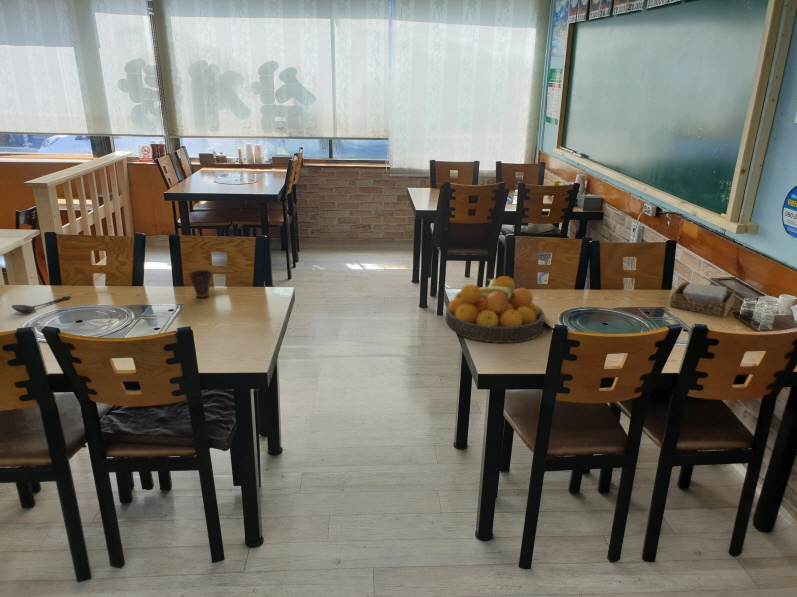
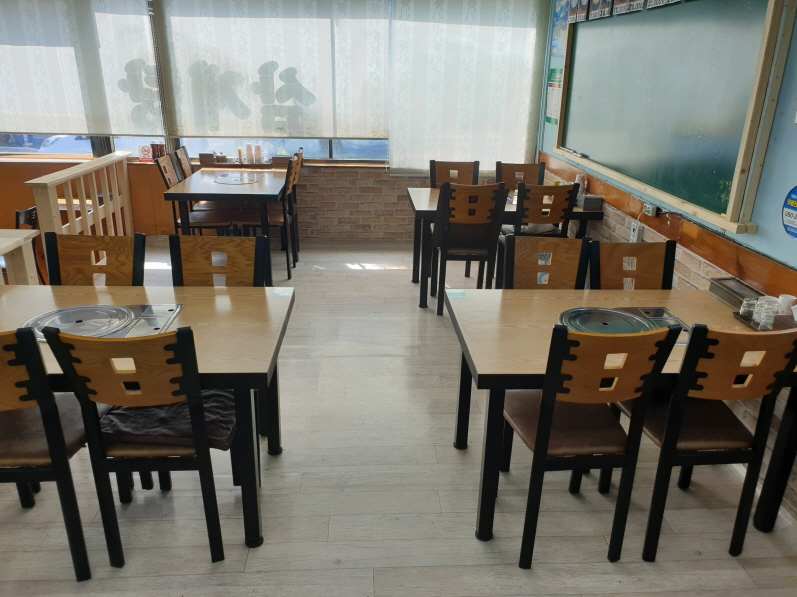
- fruit bowl [445,275,546,344]
- spoon [10,295,72,314]
- cup [187,269,213,299]
- napkin holder [669,281,736,318]
